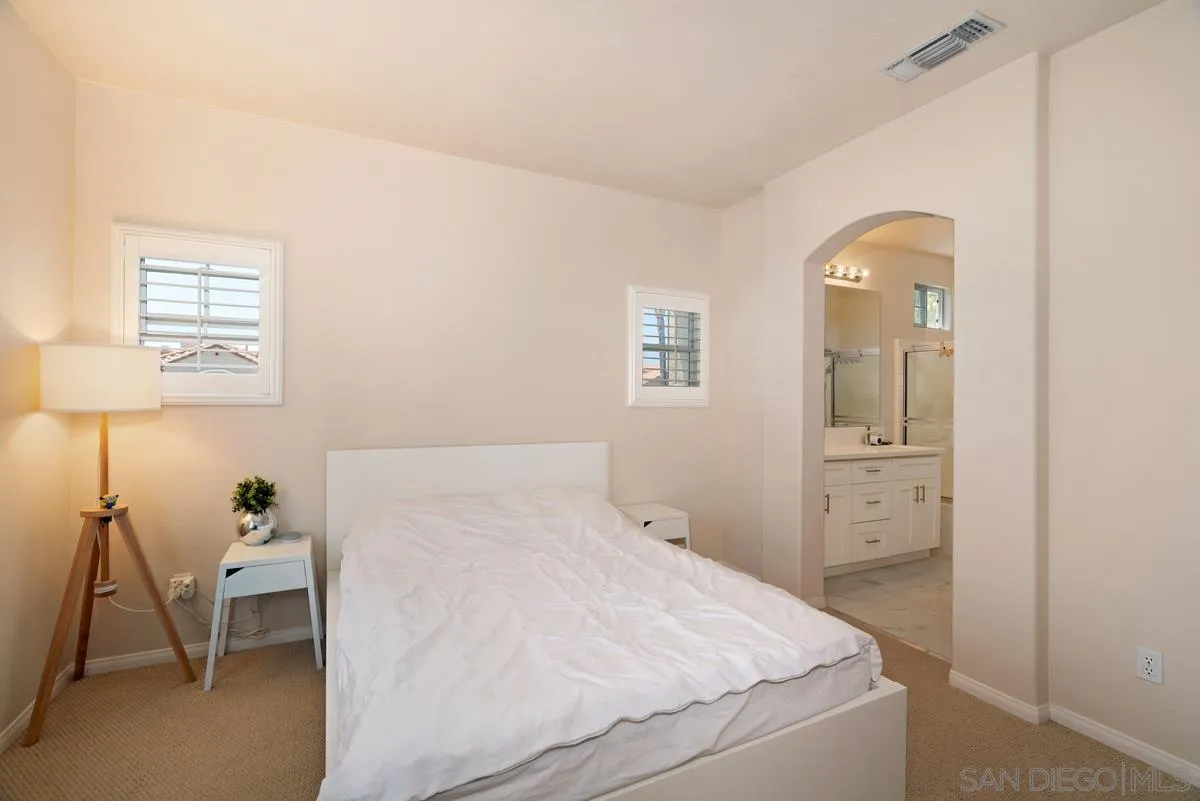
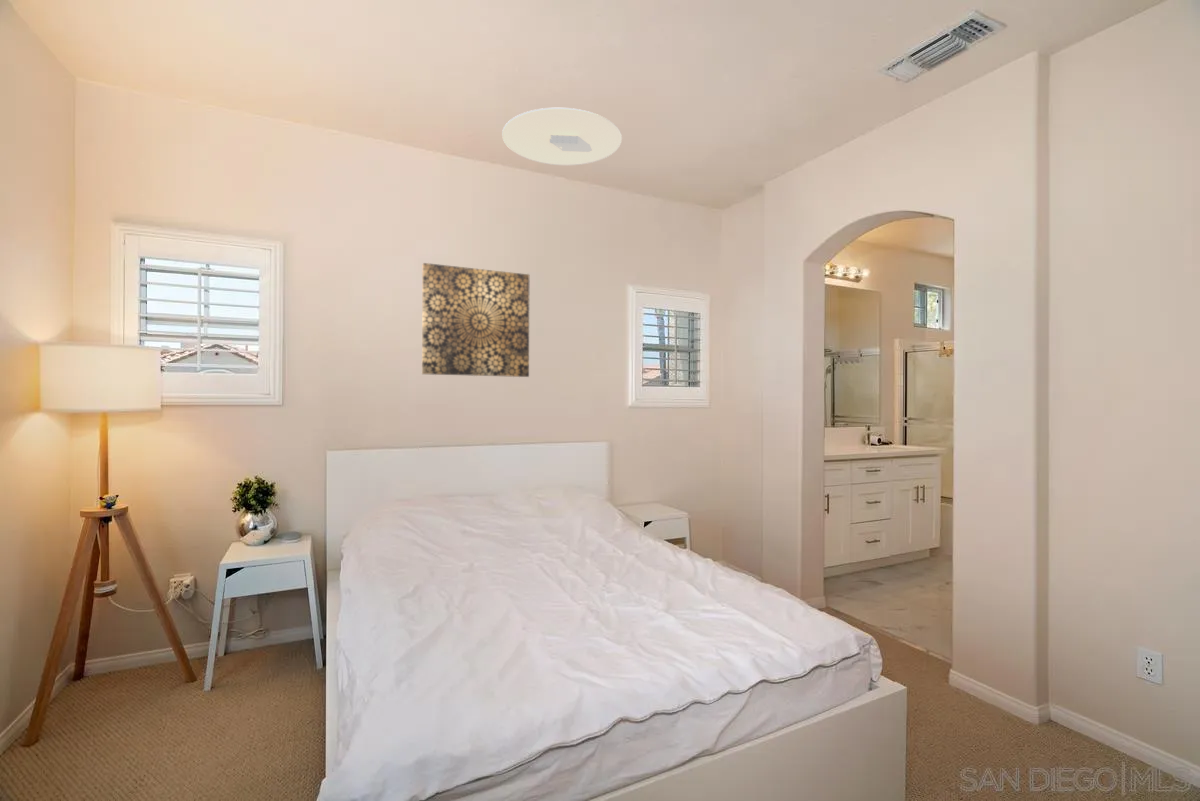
+ wall art [421,262,530,378]
+ ceiling light [501,107,623,166]
